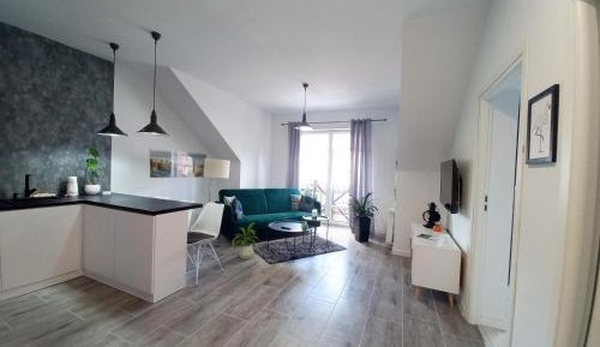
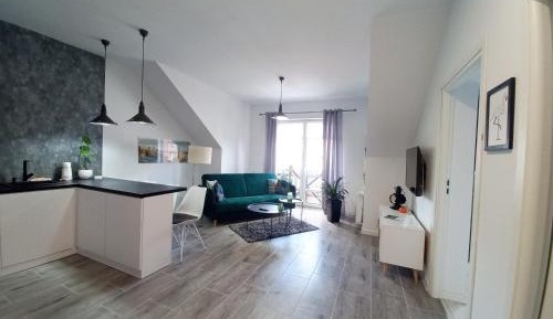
- house plant [233,221,259,259]
